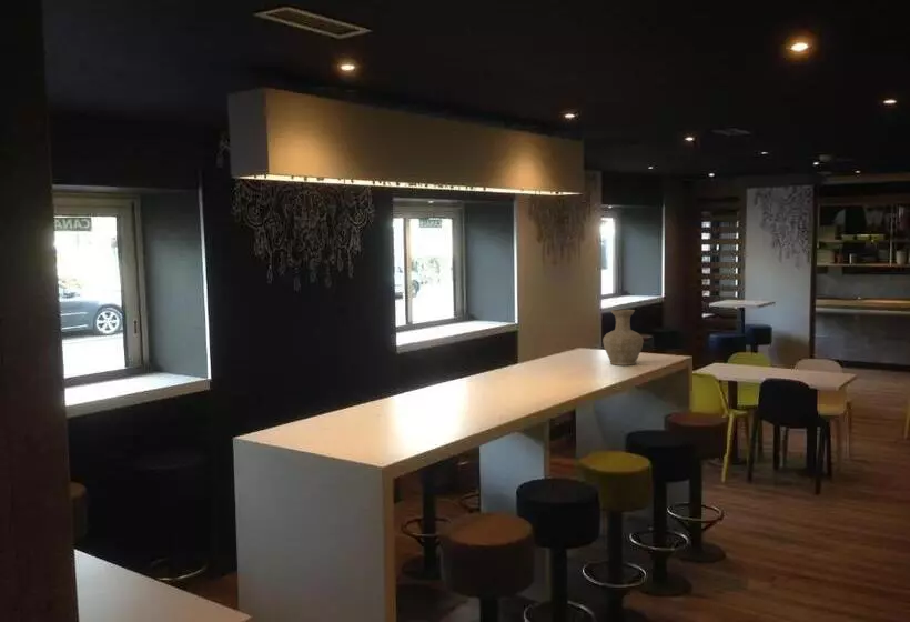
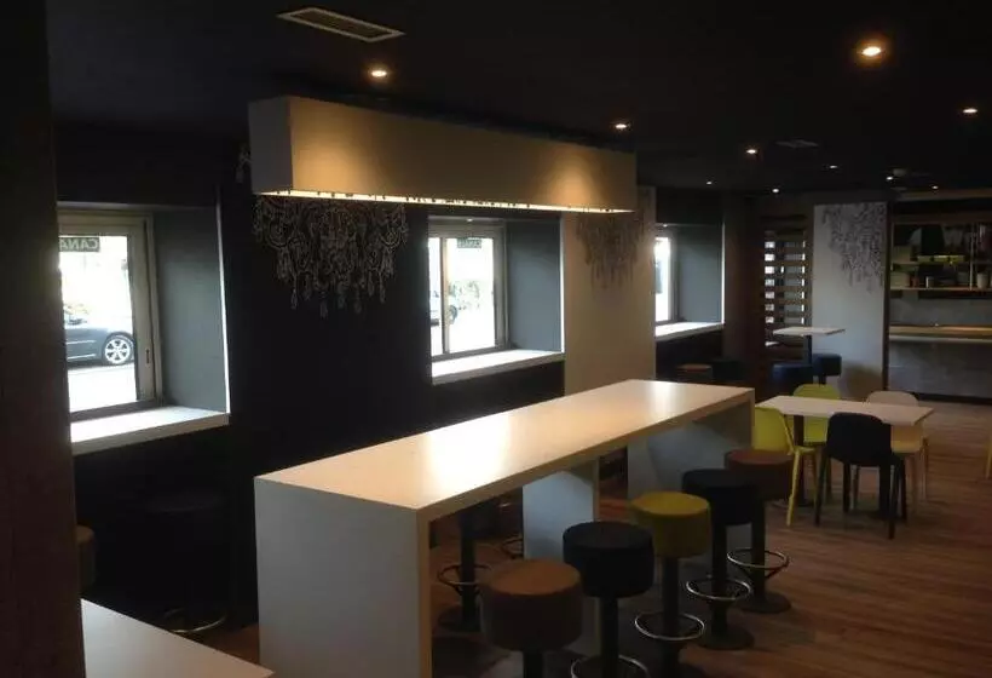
- vase [601,309,645,367]
